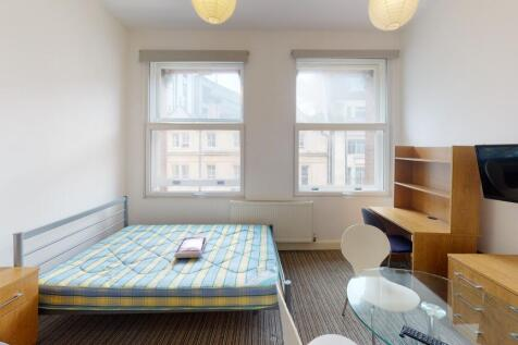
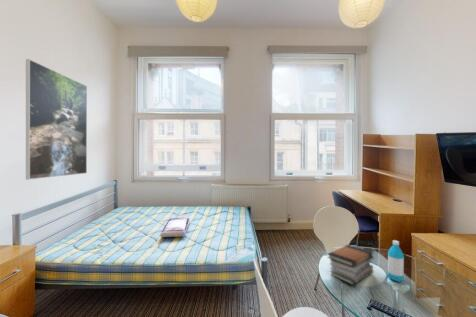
+ water bottle [387,239,405,283]
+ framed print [25,58,88,180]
+ book stack [326,244,375,286]
